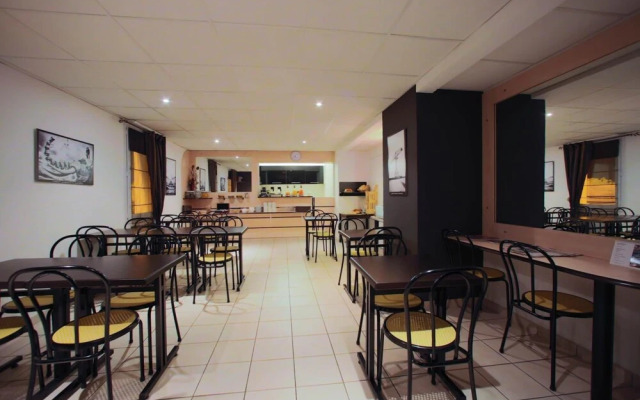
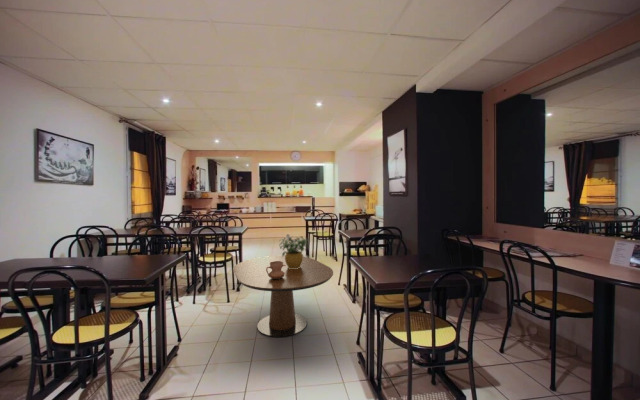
+ dining table [232,255,334,338]
+ potted flower [278,233,310,269]
+ ceramic jug [266,261,286,279]
